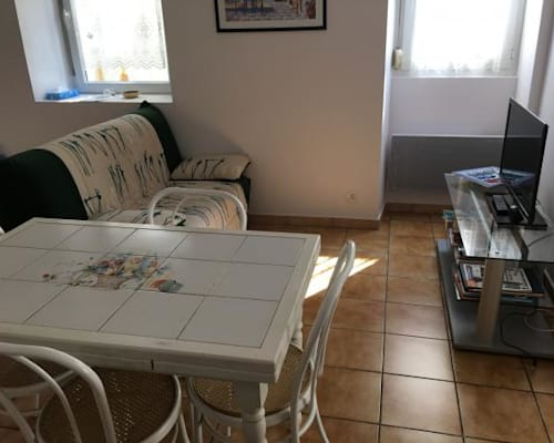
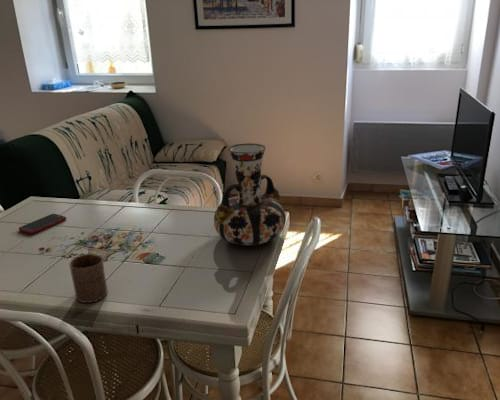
+ cup [68,253,109,304]
+ vase [213,143,287,247]
+ cell phone [18,213,67,235]
